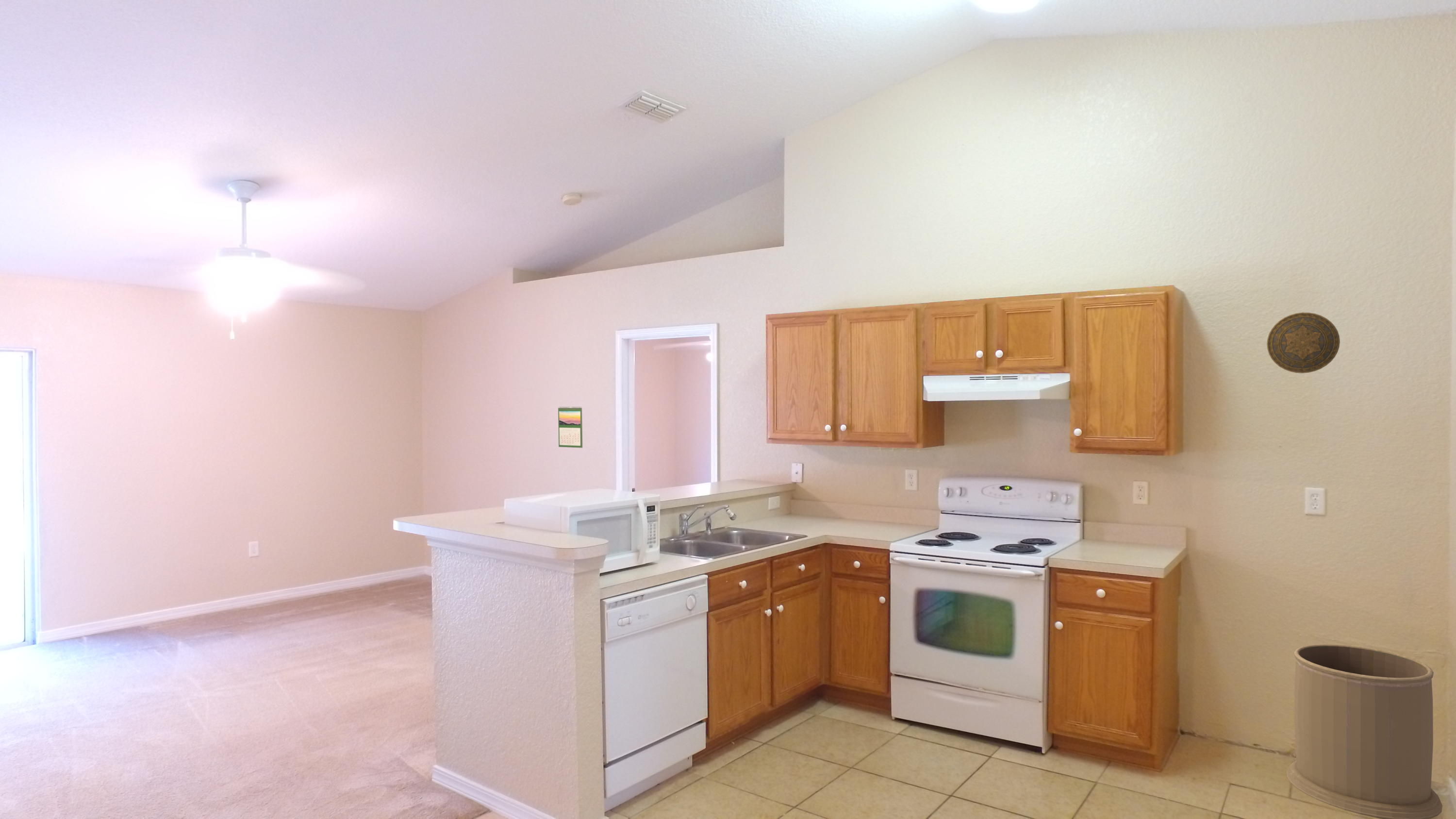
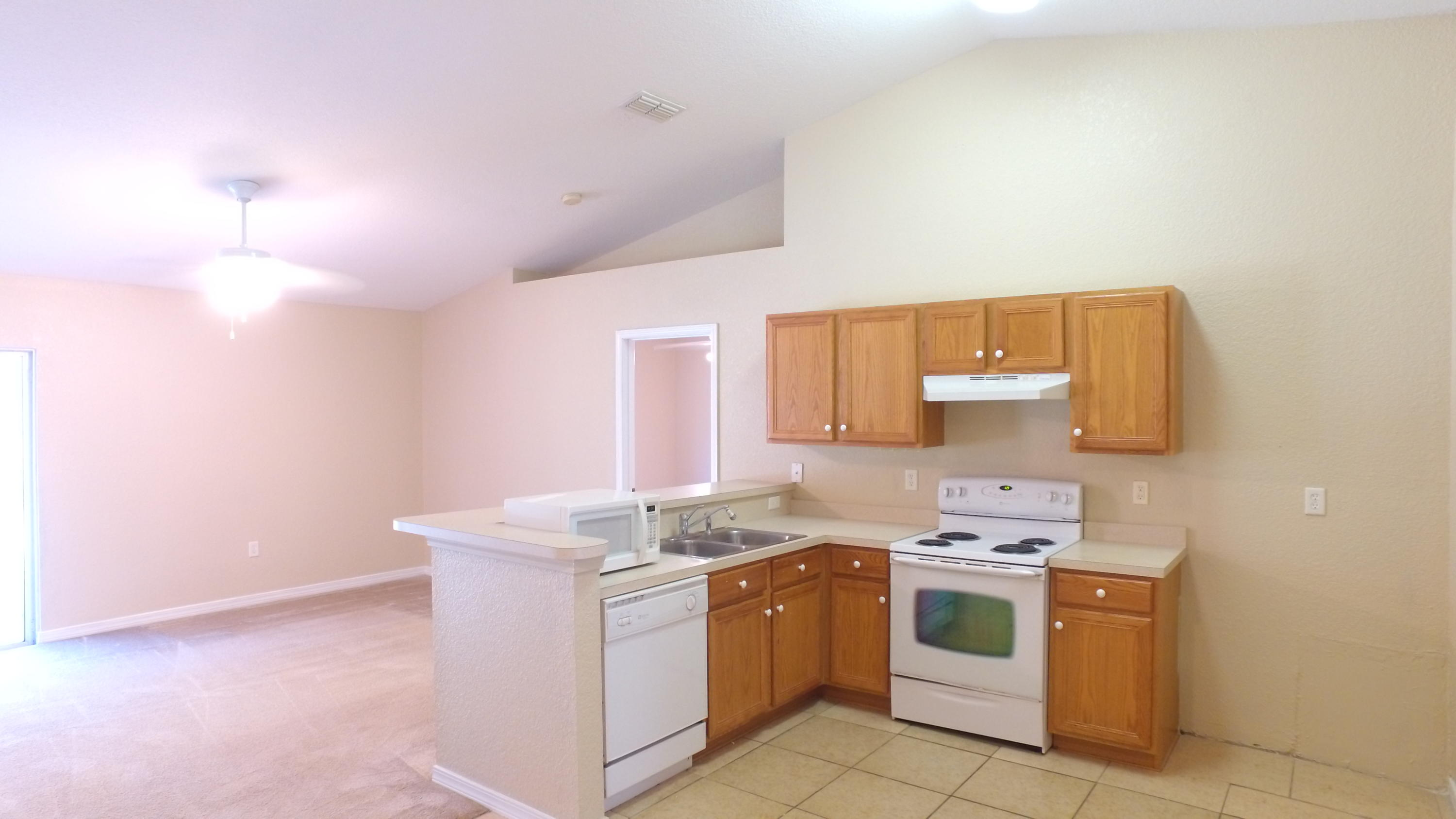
- calendar [558,405,583,448]
- decorative plate [1266,312,1340,374]
- trash can [1286,644,1443,819]
